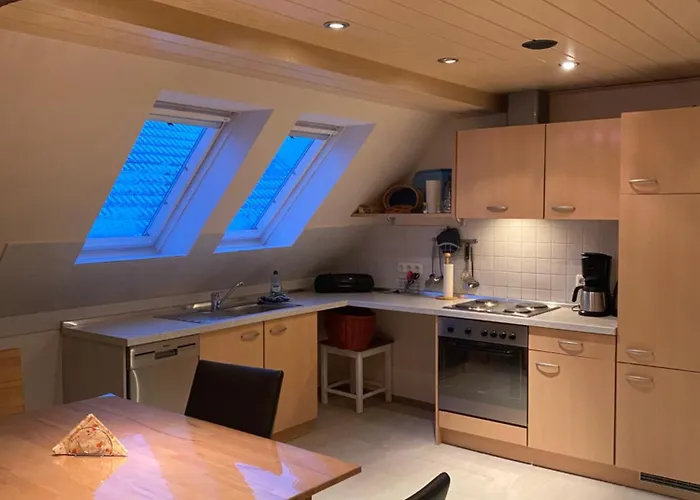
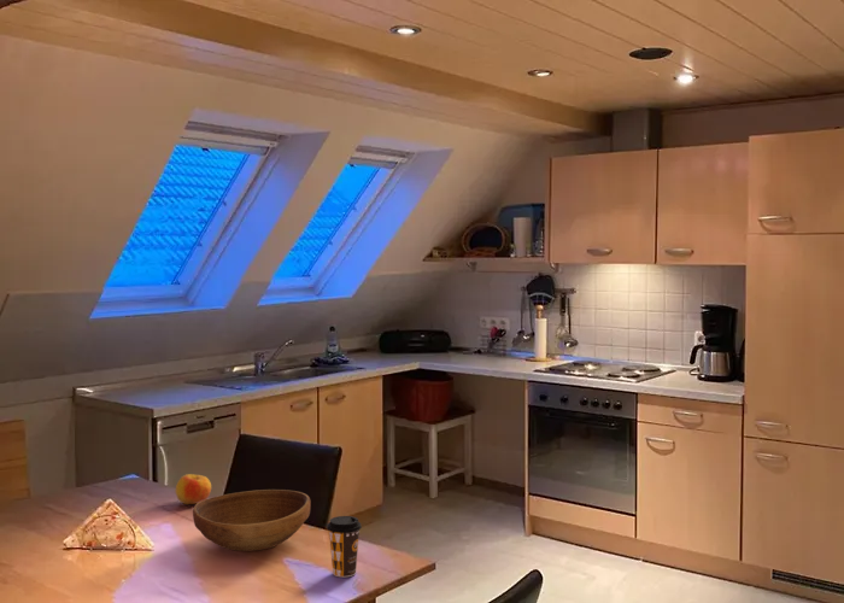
+ apple [174,473,212,505]
+ bowl [192,488,312,552]
+ coffee cup [326,515,363,579]
